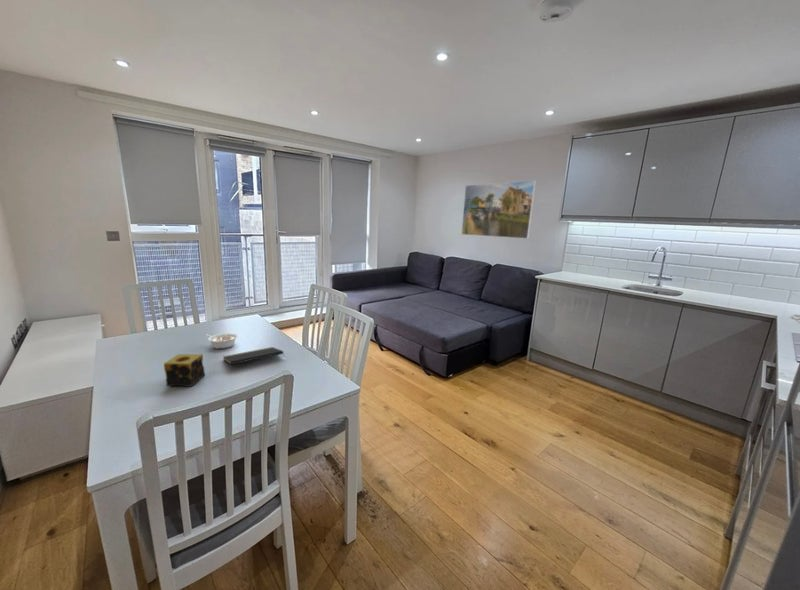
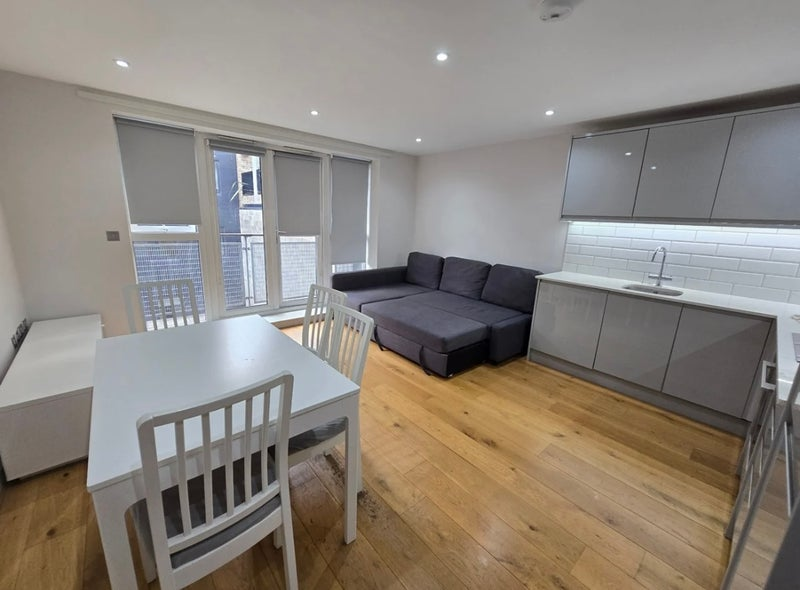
- notepad [222,346,285,366]
- legume [204,332,239,350]
- candle [163,353,206,387]
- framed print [460,179,537,240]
